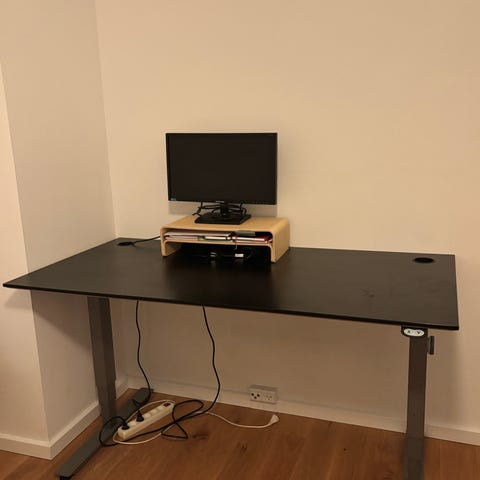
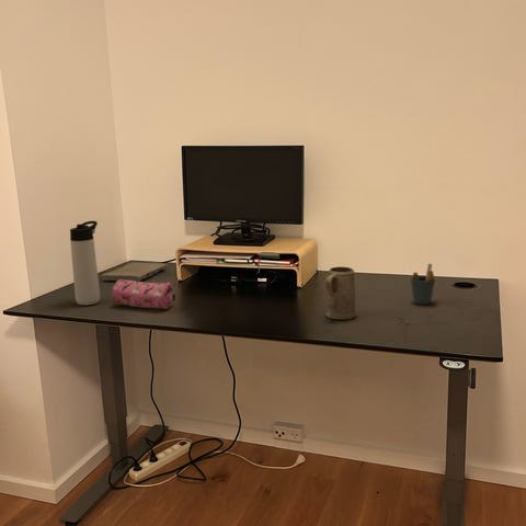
+ mug [324,265,358,320]
+ pen holder [410,263,436,306]
+ thermos bottle [69,220,101,306]
+ pencil case [112,279,176,310]
+ book [101,262,168,282]
